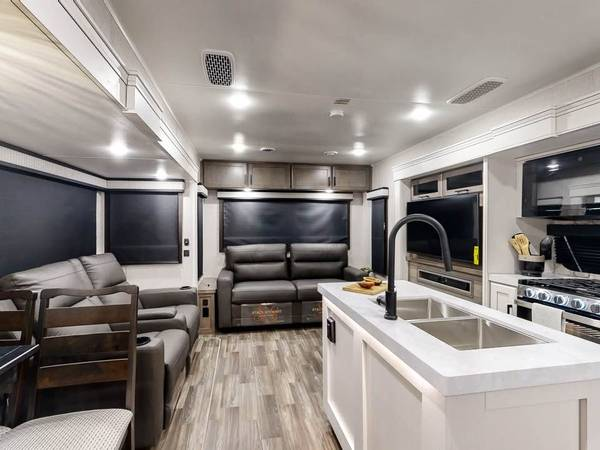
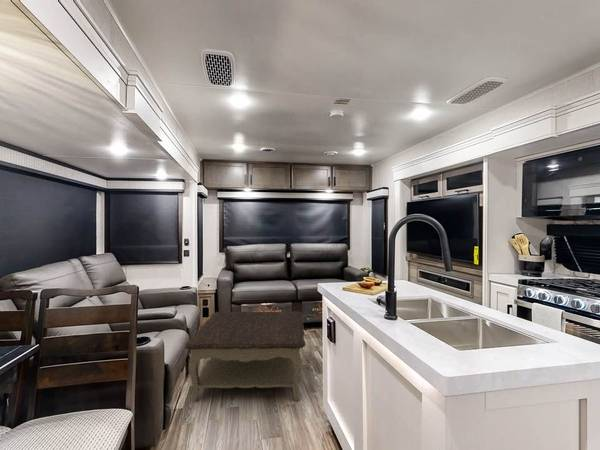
+ coffee table [184,310,307,403]
